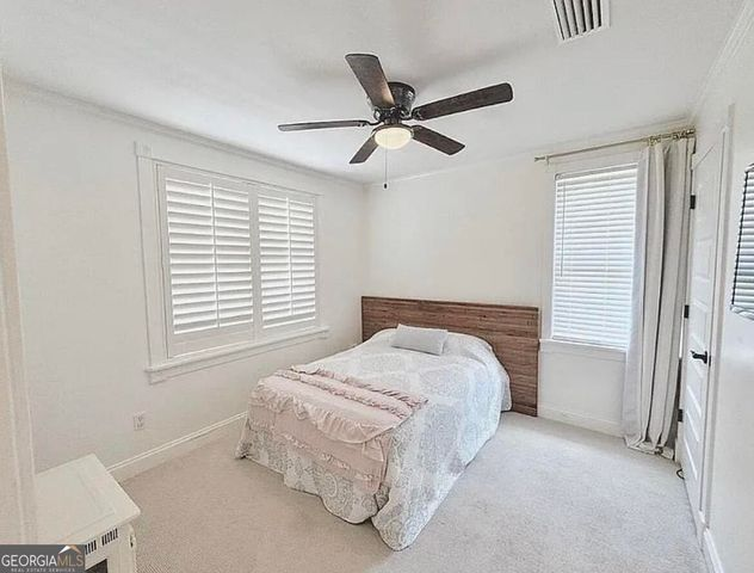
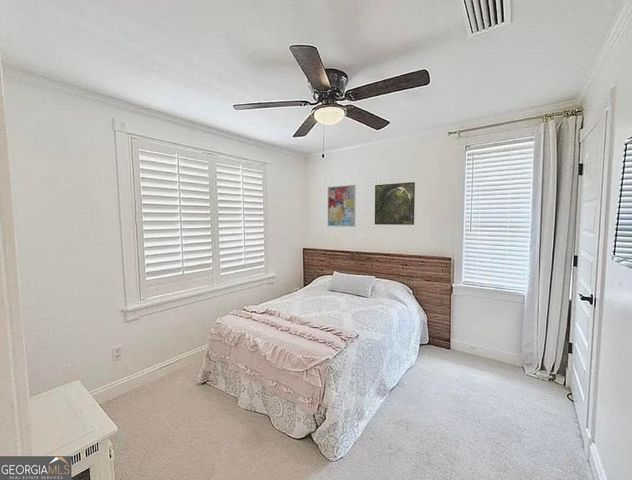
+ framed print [374,181,416,226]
+ wall art [327,184,357,228]
